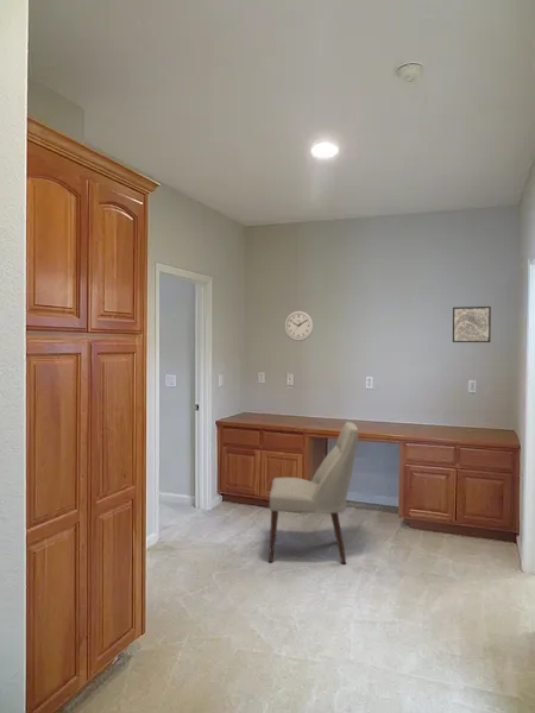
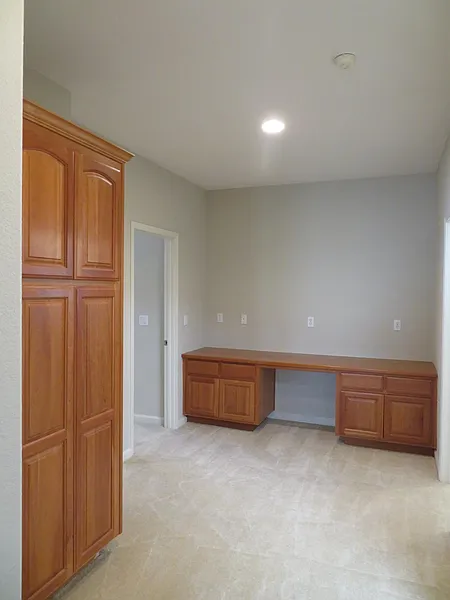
- wall art [452,305,492,343]
- wall clock [283,310,315,342]
- chair [268,421,359,564]
